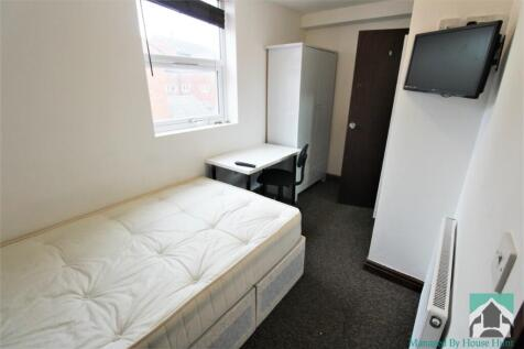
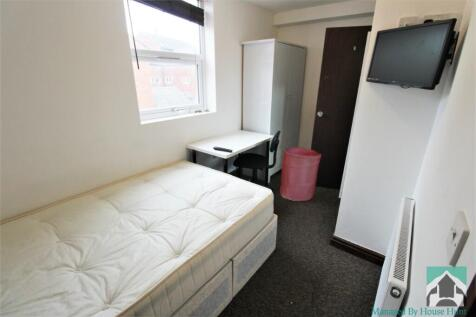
+ laundry hamper [279,146,322,202]
